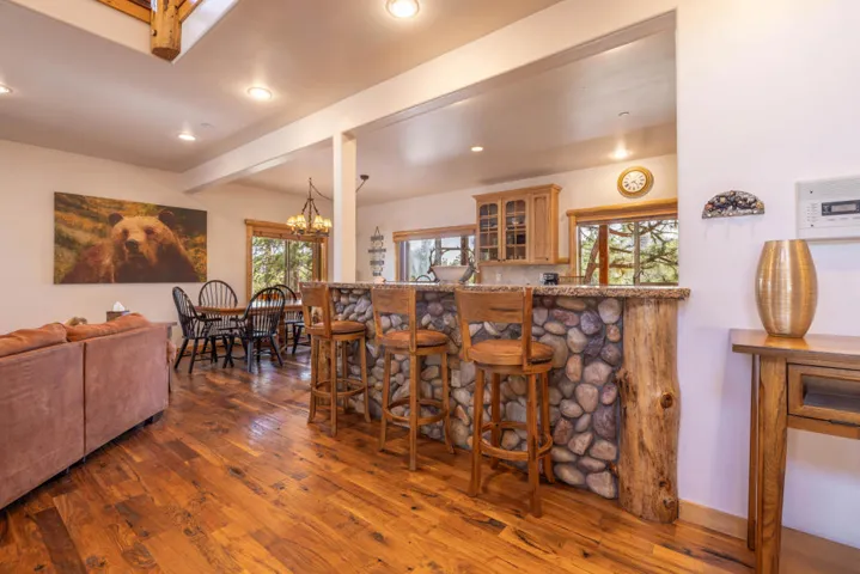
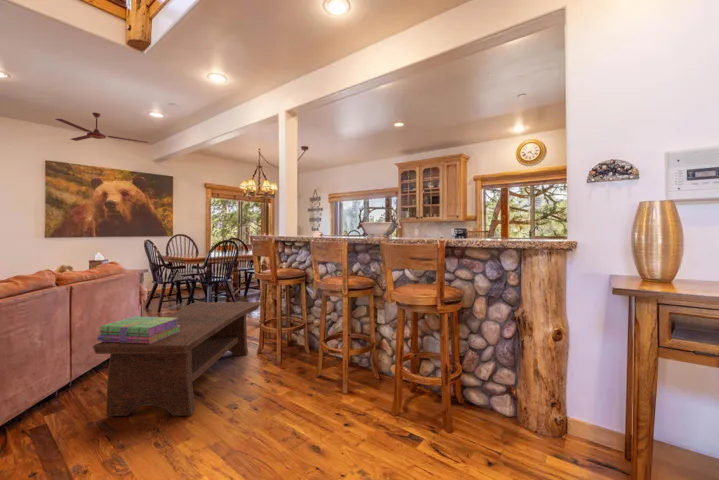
+ ceiling fan [54,112,149,144]
+ stack of books [96,315,180,344]
+ coffee table [92,301,261,417]
